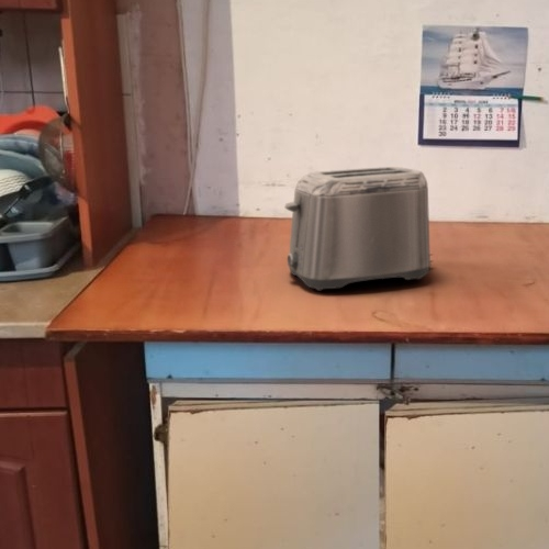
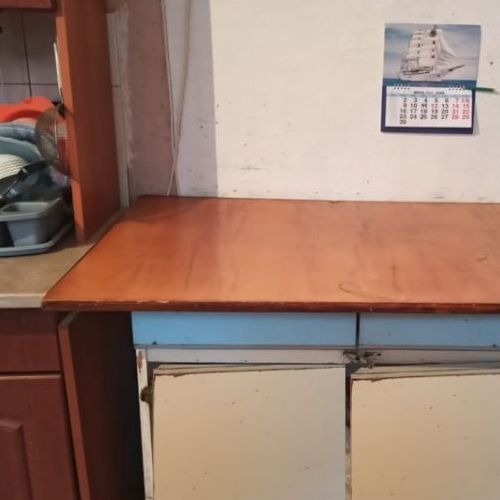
- toaster [284,166,435,291]
